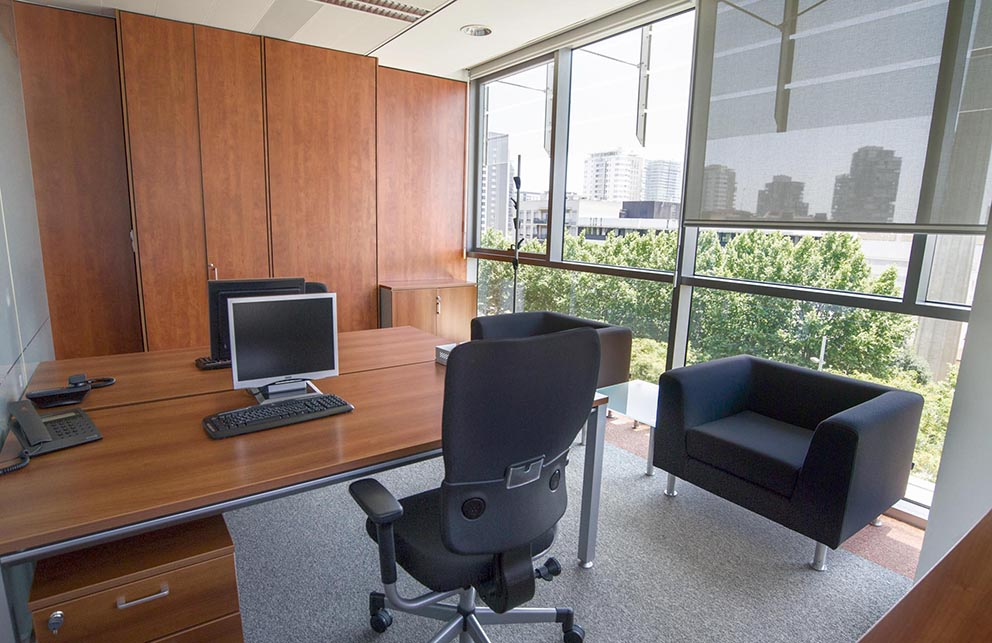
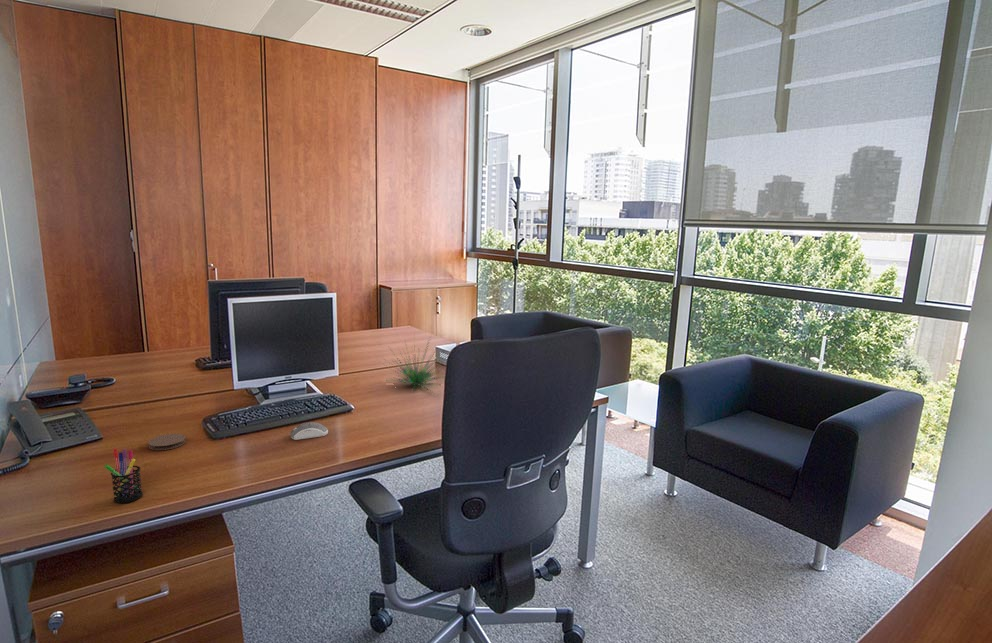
+ plant [382,335,445,398]
+ pen holder [104,448,144,504]
+ computer mouse [289,421,329,441]
+ coaster [147,433,187,451]
